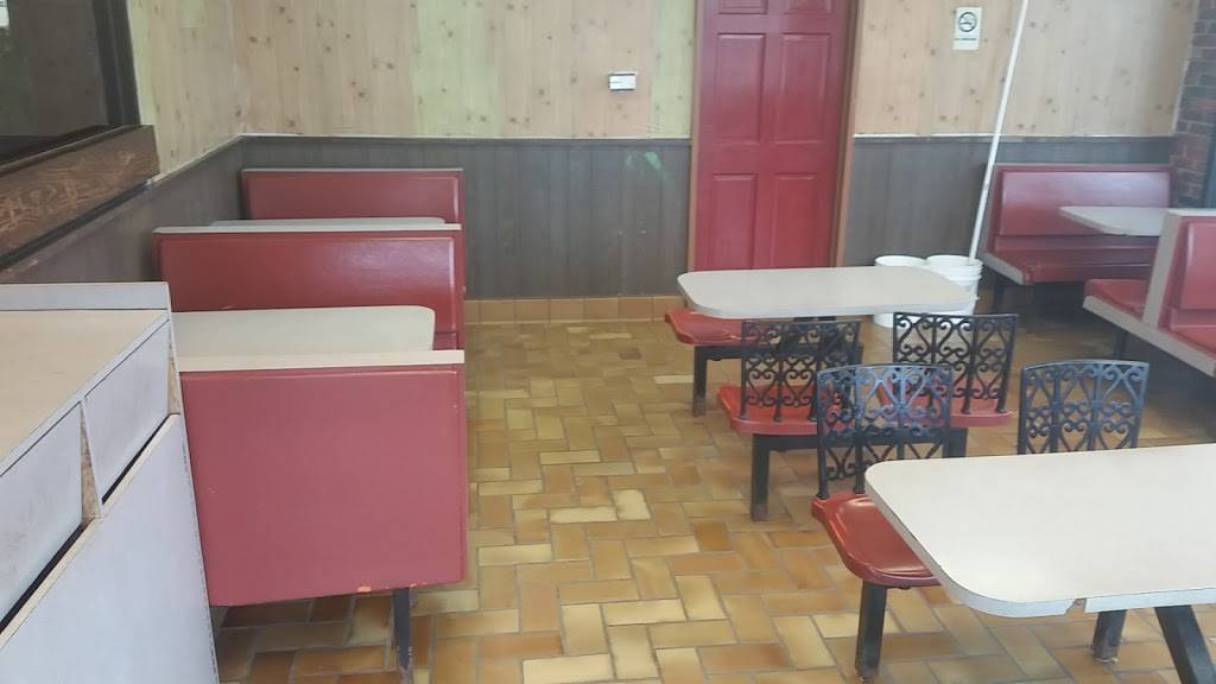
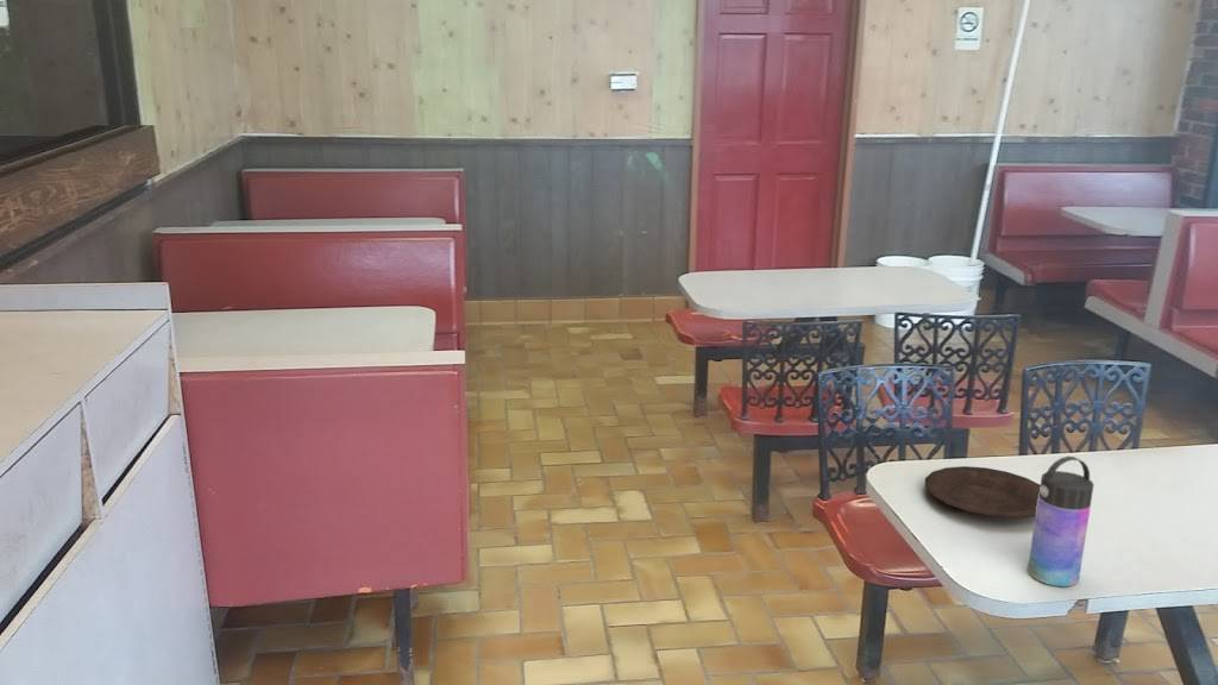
+ water bottle [1026,455,1095,587]
+ plate [924,465,1041,519]
